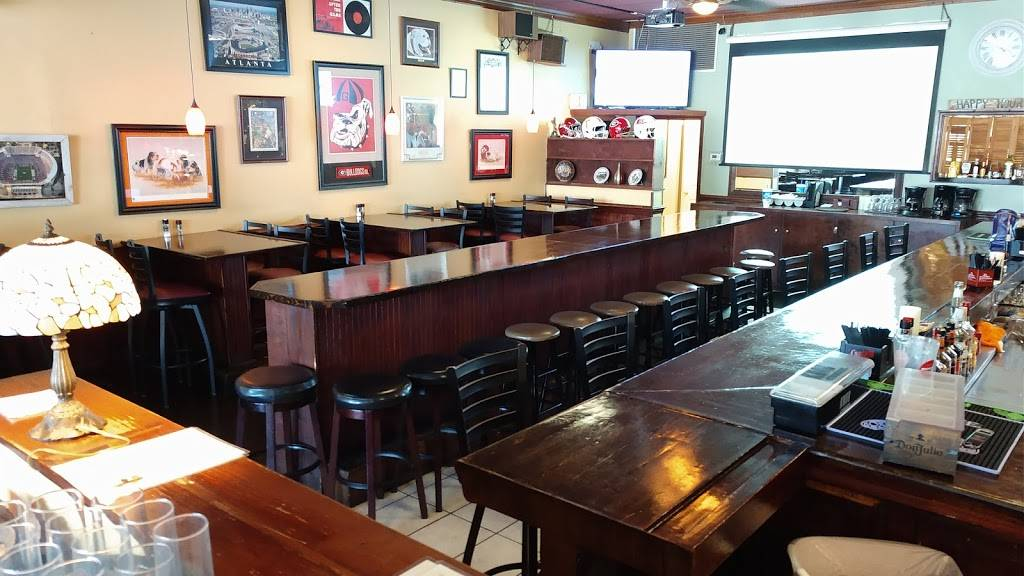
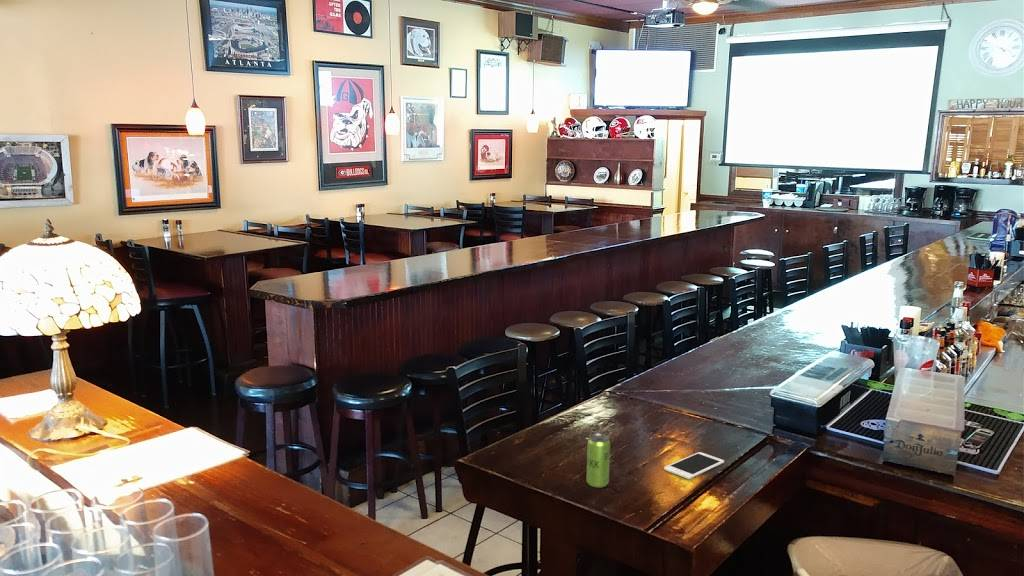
+ beverage can [586,433,611,489]
+ cell phone [663,451,725,480]
